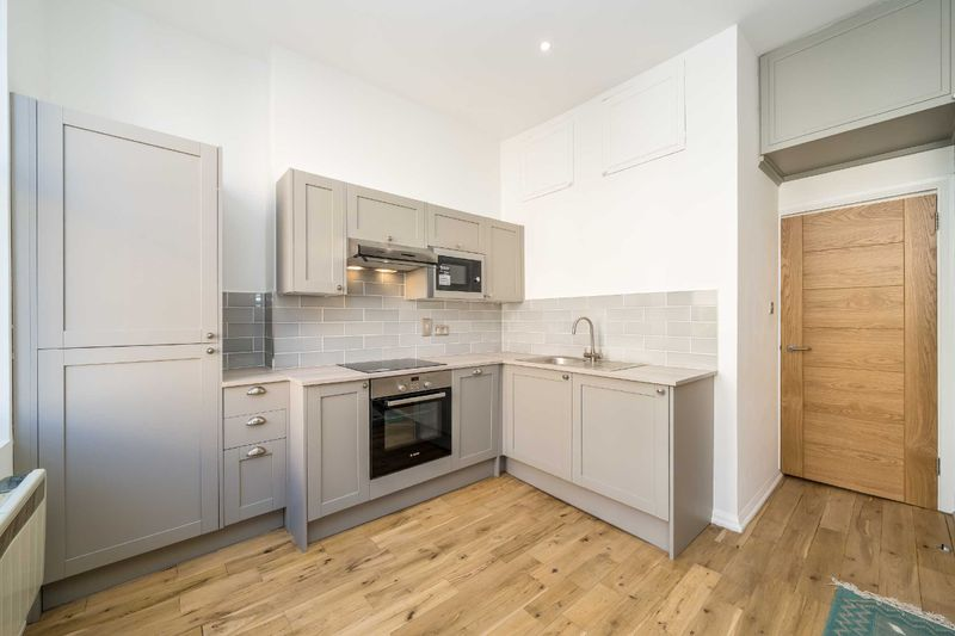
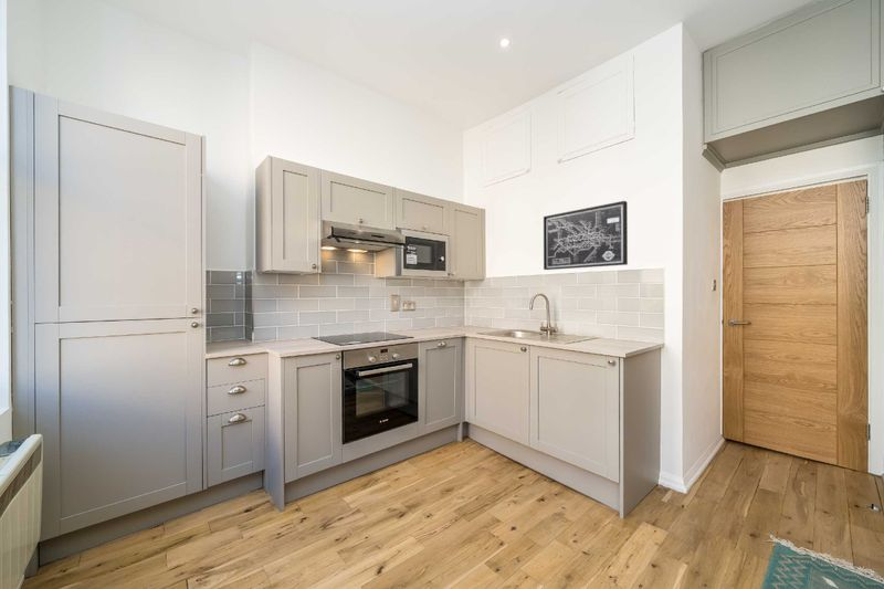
+ wall art [543,200,629,271]
